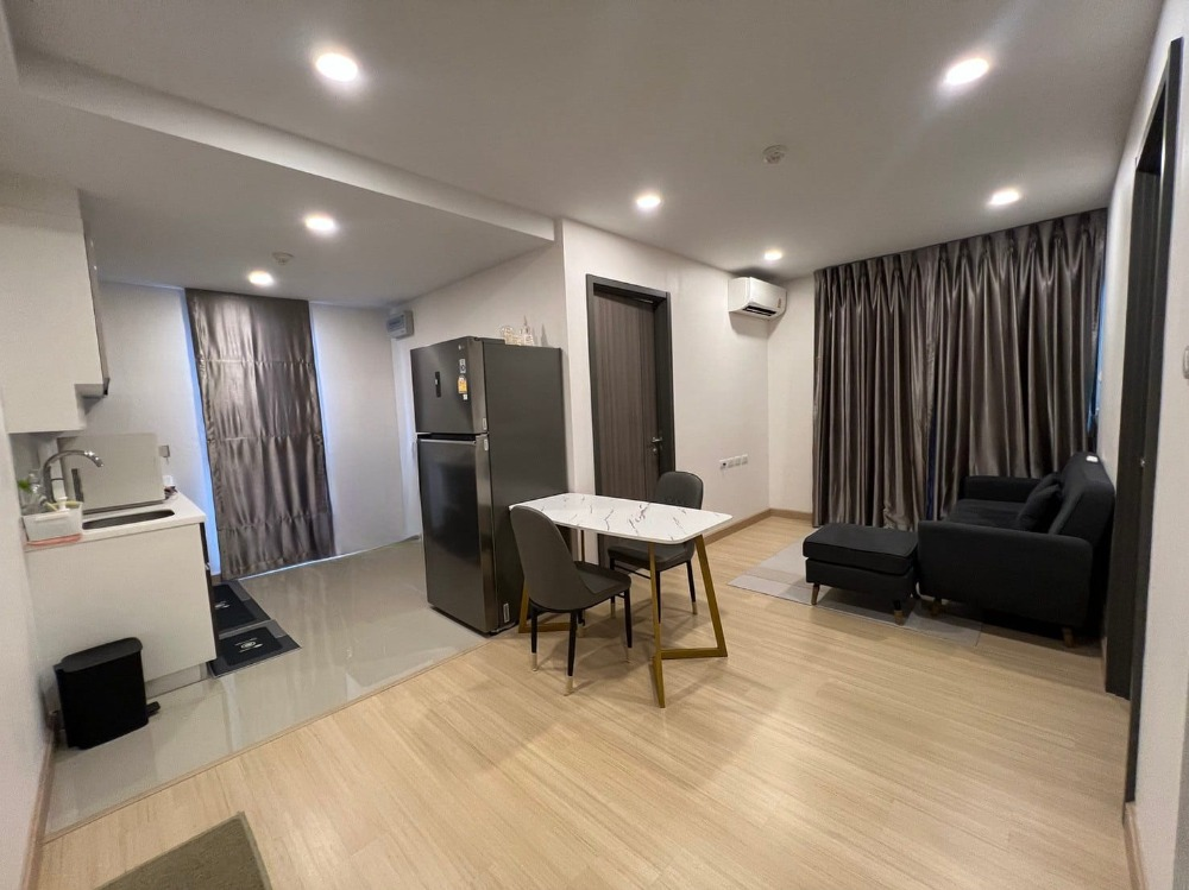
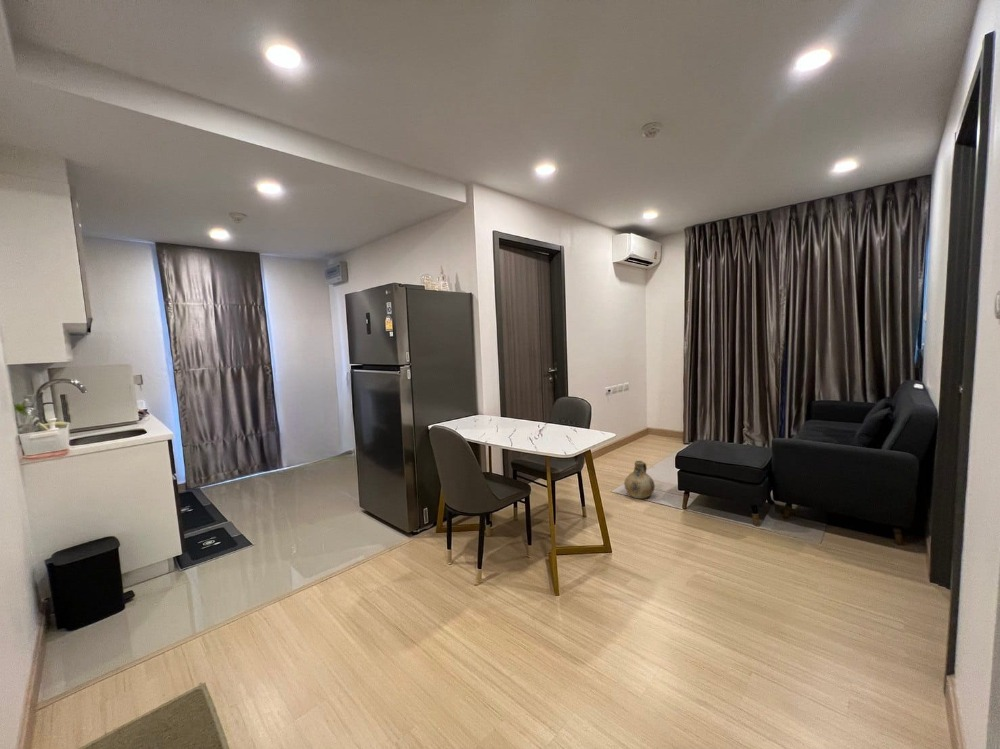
+ ceramic jug [623,460,656,500]
